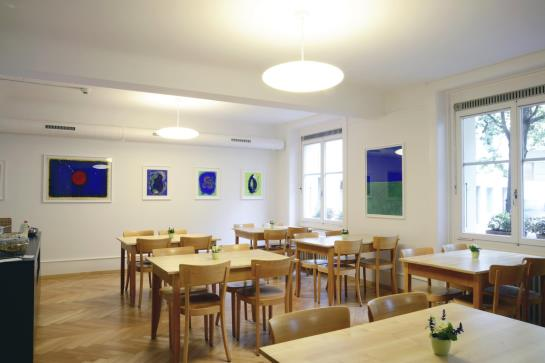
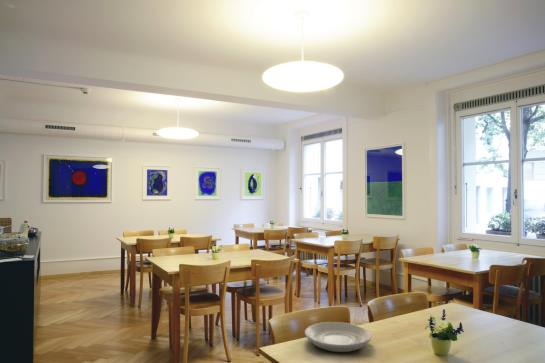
+ plate [304,321,372,353]
